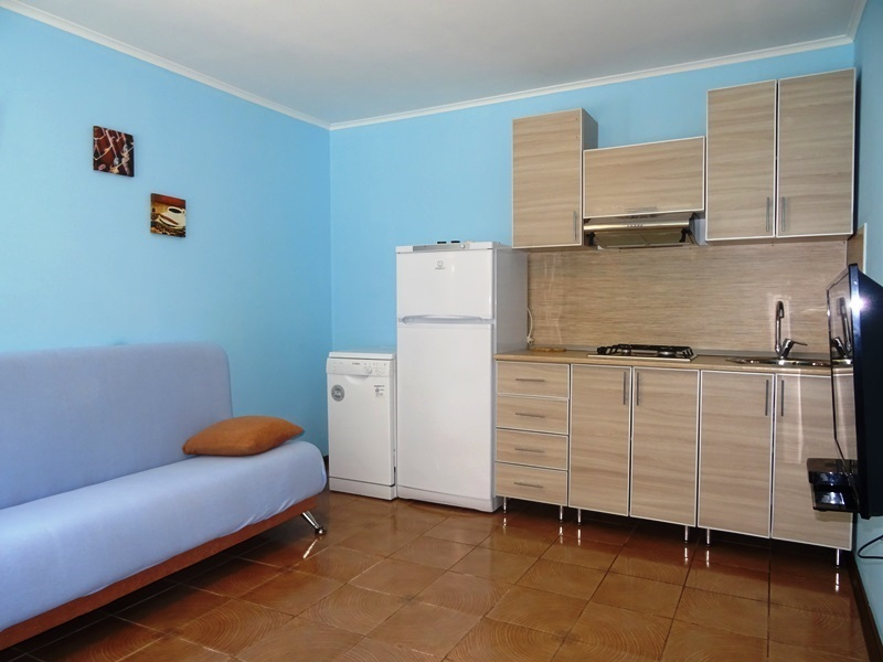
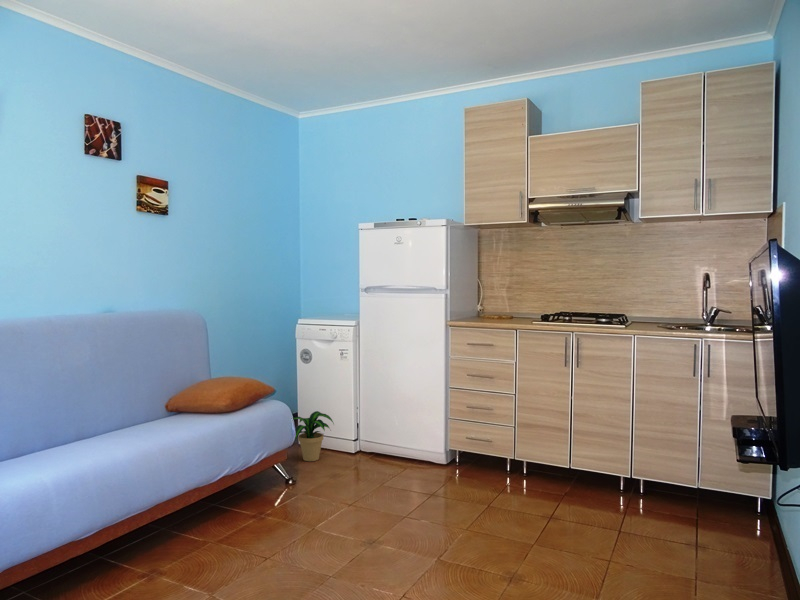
+ potted plant [292,410,335,462]
